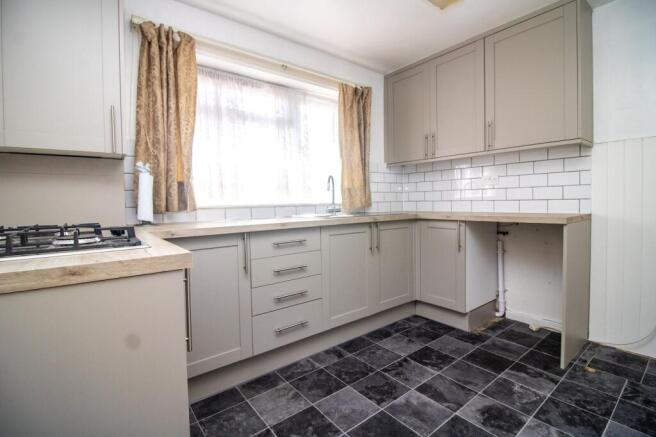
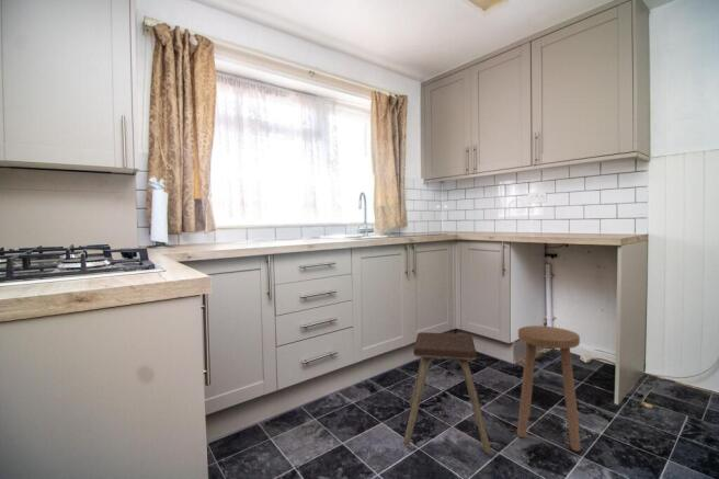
+ stool [516,324,582,453]
+ music stool [402,331,492,455]
